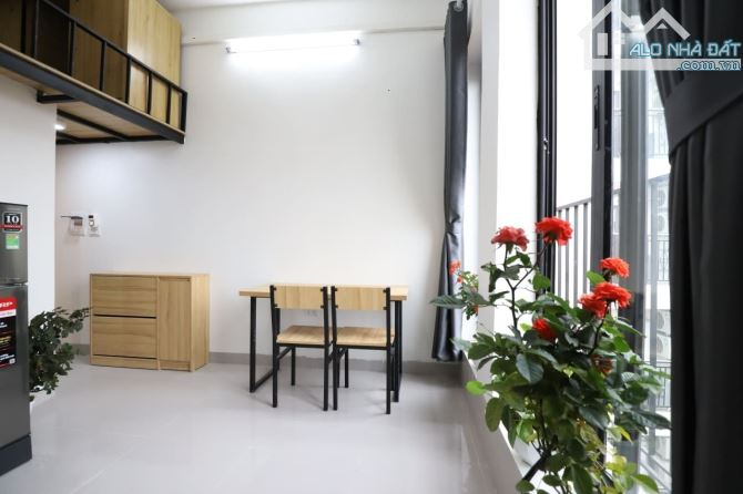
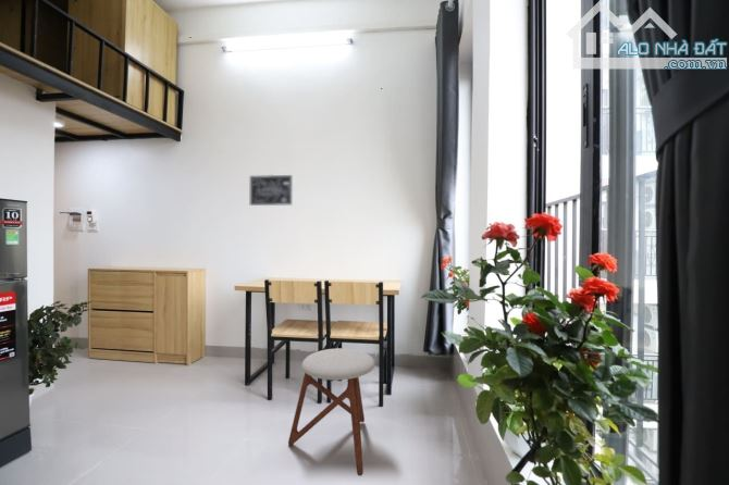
+ stool [287,347,375,477]
+ wall art [249,174,293,207]
